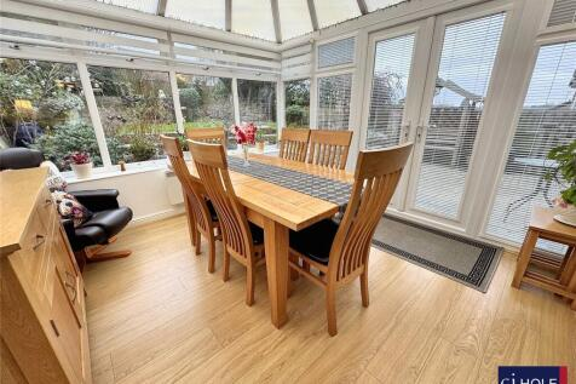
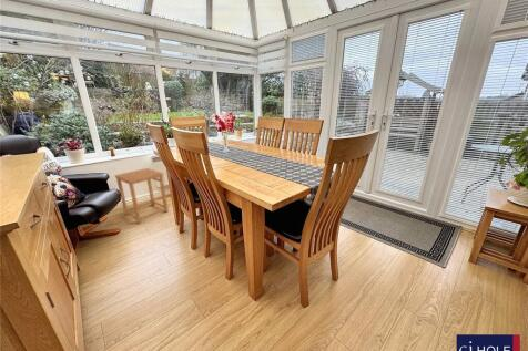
+ side table [114,167,170,225]
